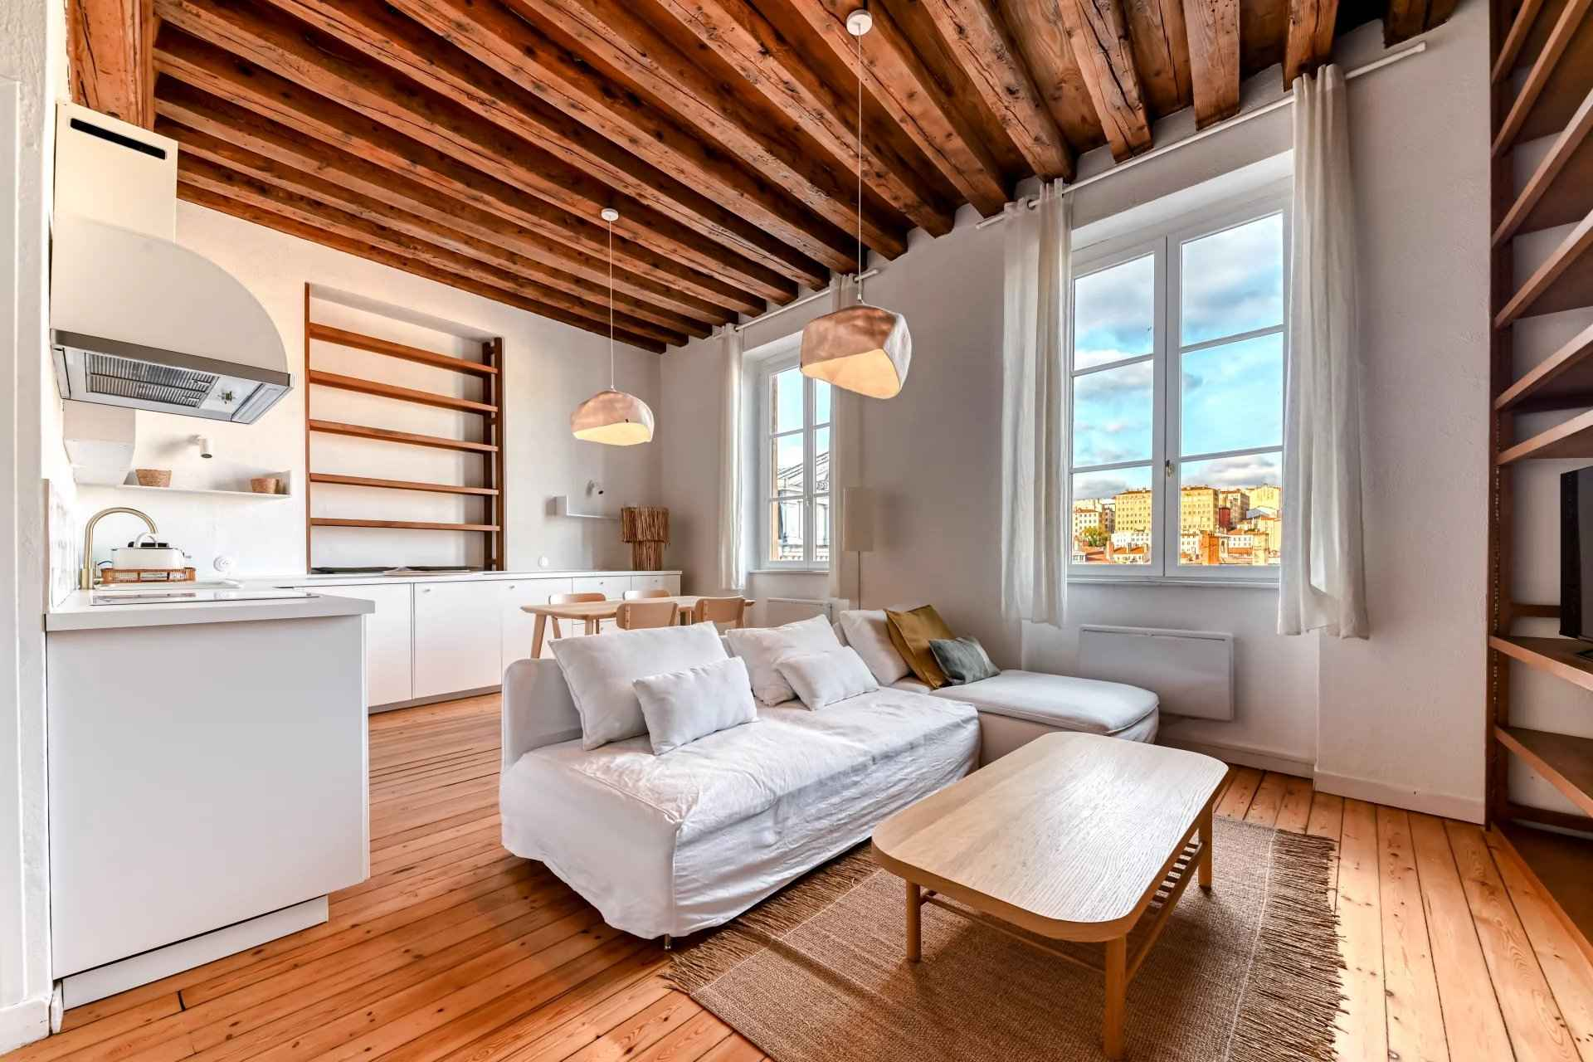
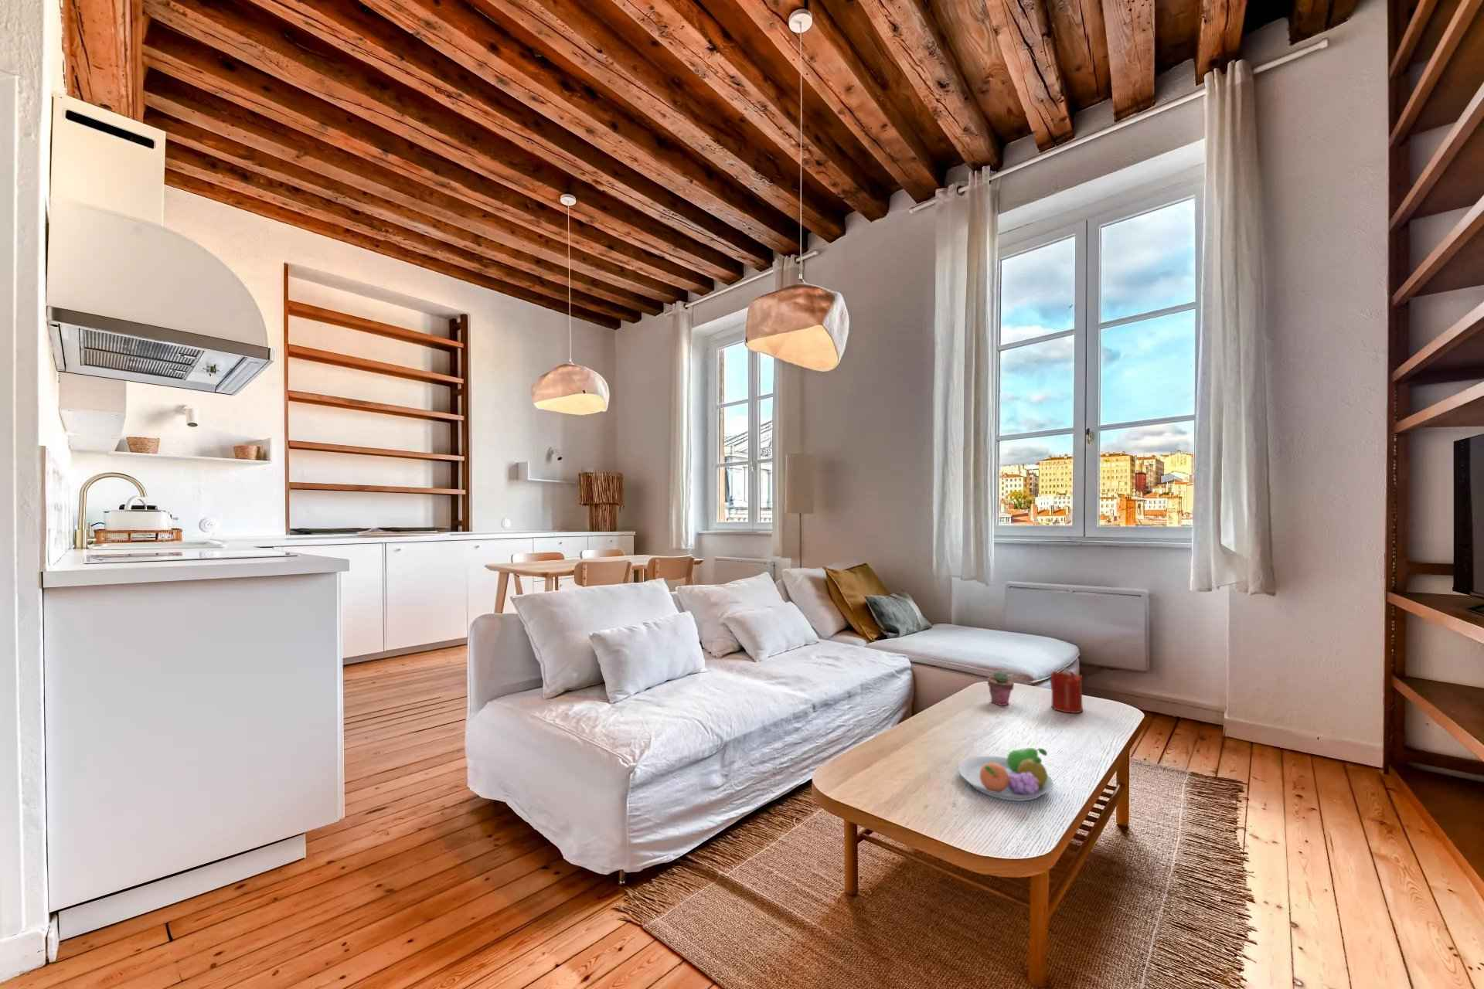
+ potted succulent [987,670,1015,706]
+ candle [1049,667,1083,714]
+ fruit bowl [957,747,1053,802]
